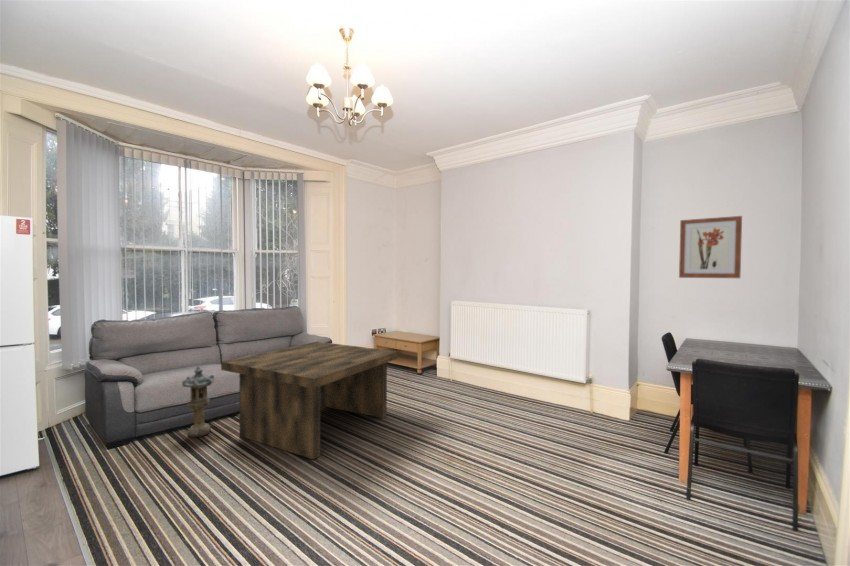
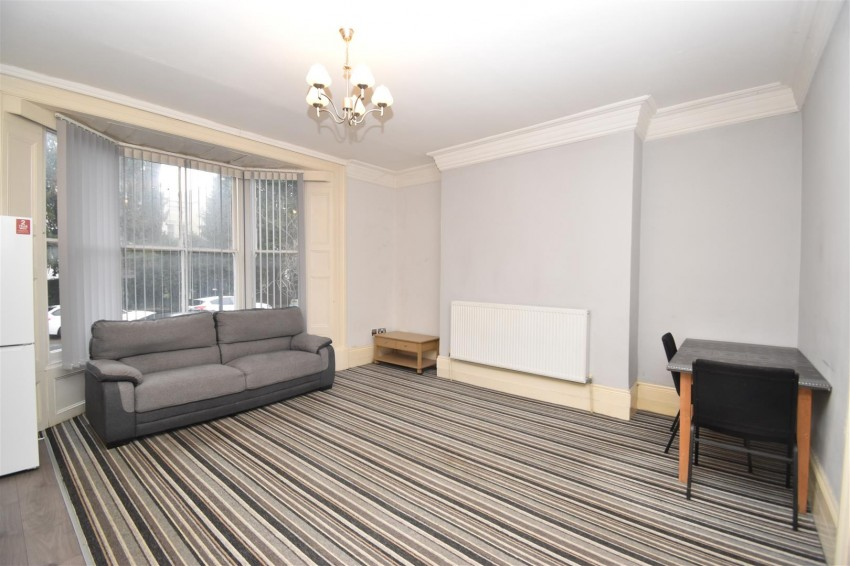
- lantern [181,365,215,438]
- coffee table [220,341,399,460]
- wall art [678,215,743,279]
